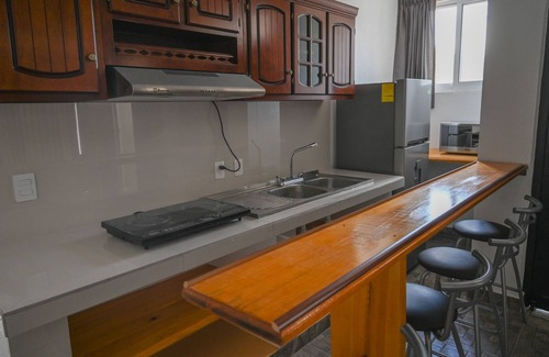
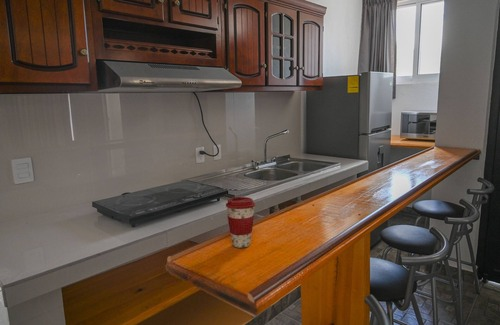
+ coffee cup [225,196,256,249]
